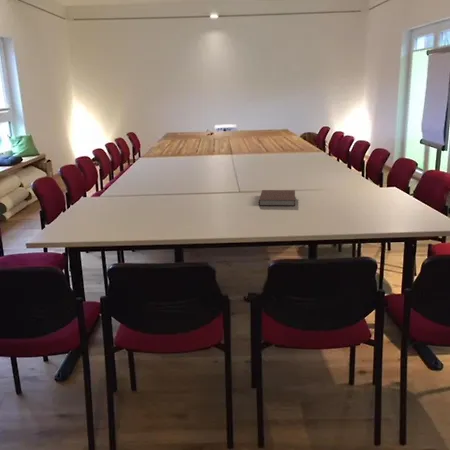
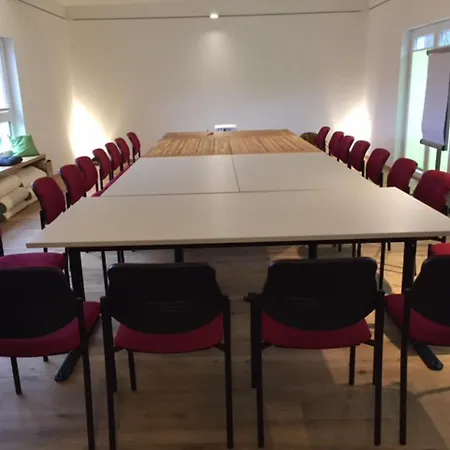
- notebook [258,189,296,207]
